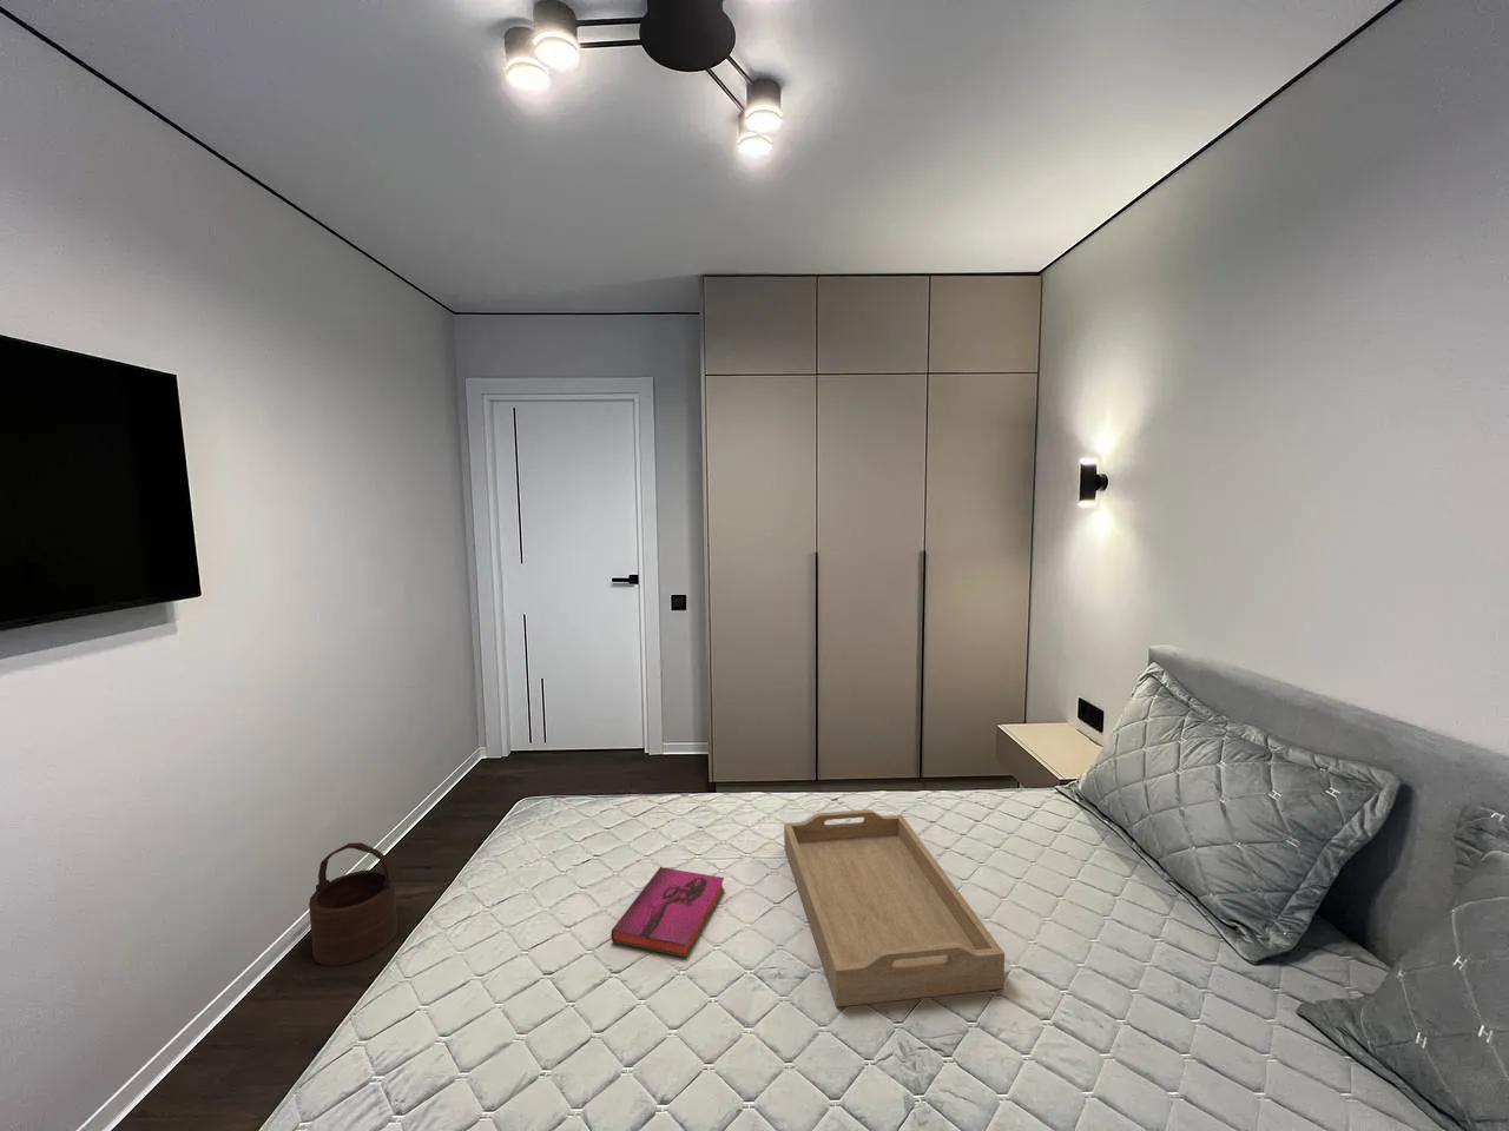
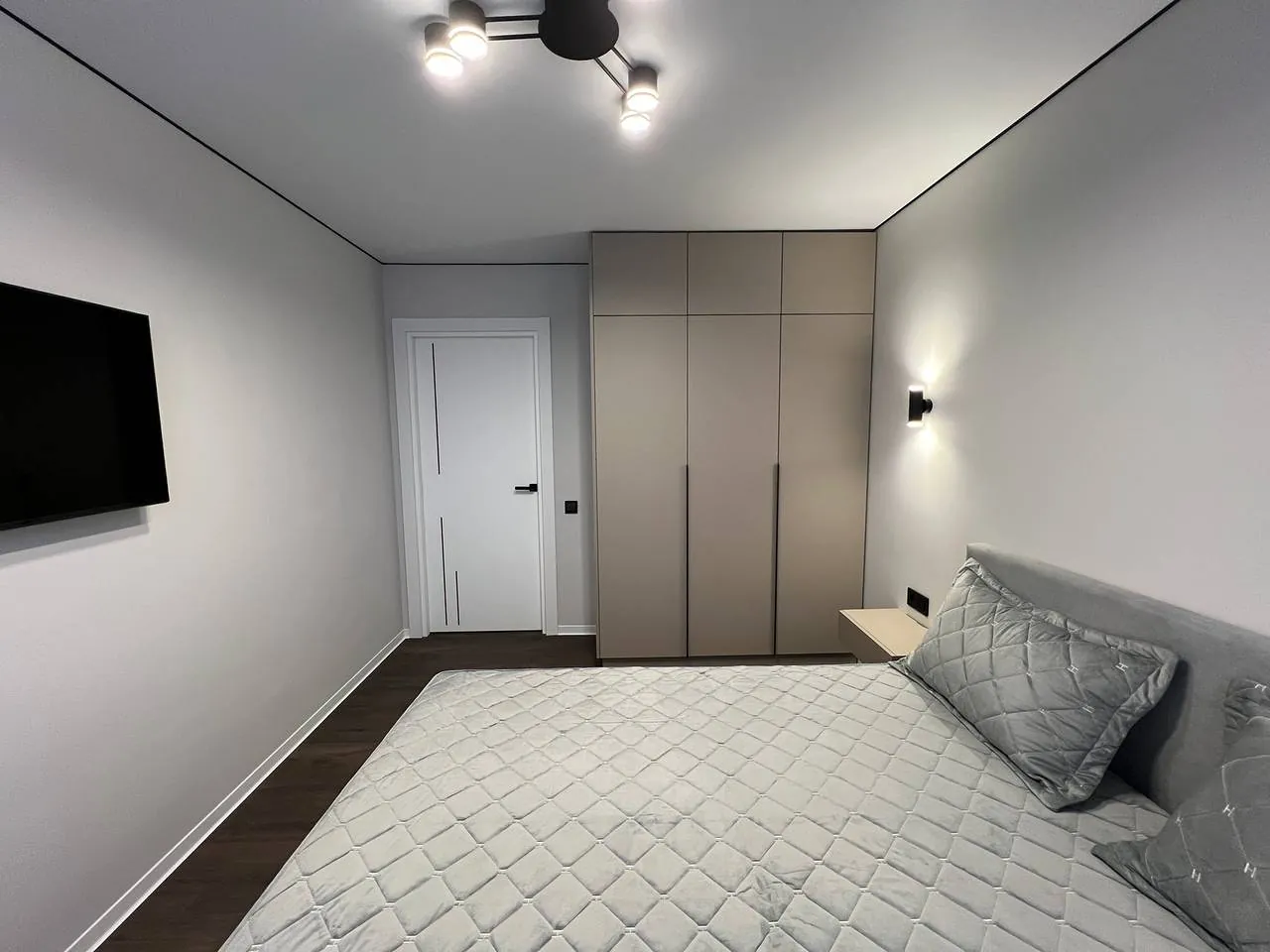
- hardback book [610,866,725,959]
- serving tray [783,808,1005,1009]
- wooden bucket [308,841,398,967]
